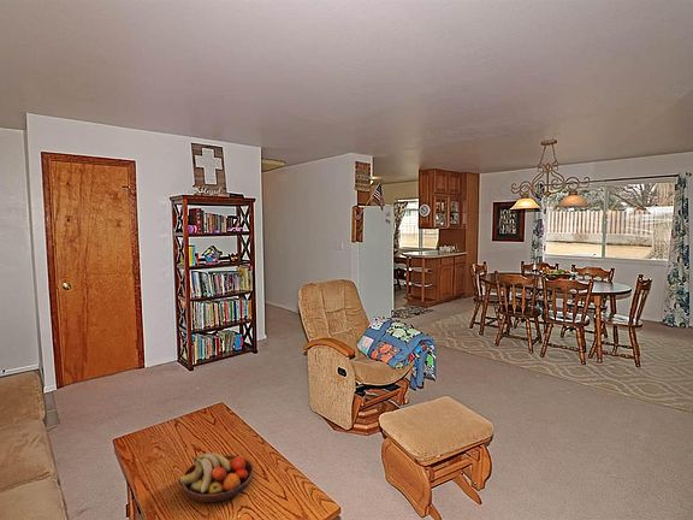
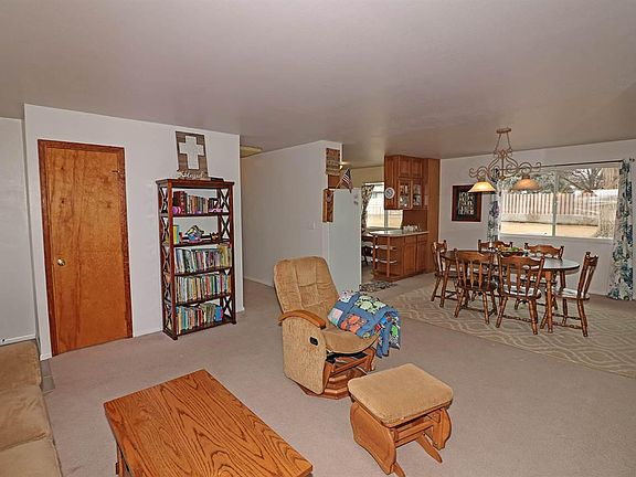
- fruit bowl [177,451,255,503]
